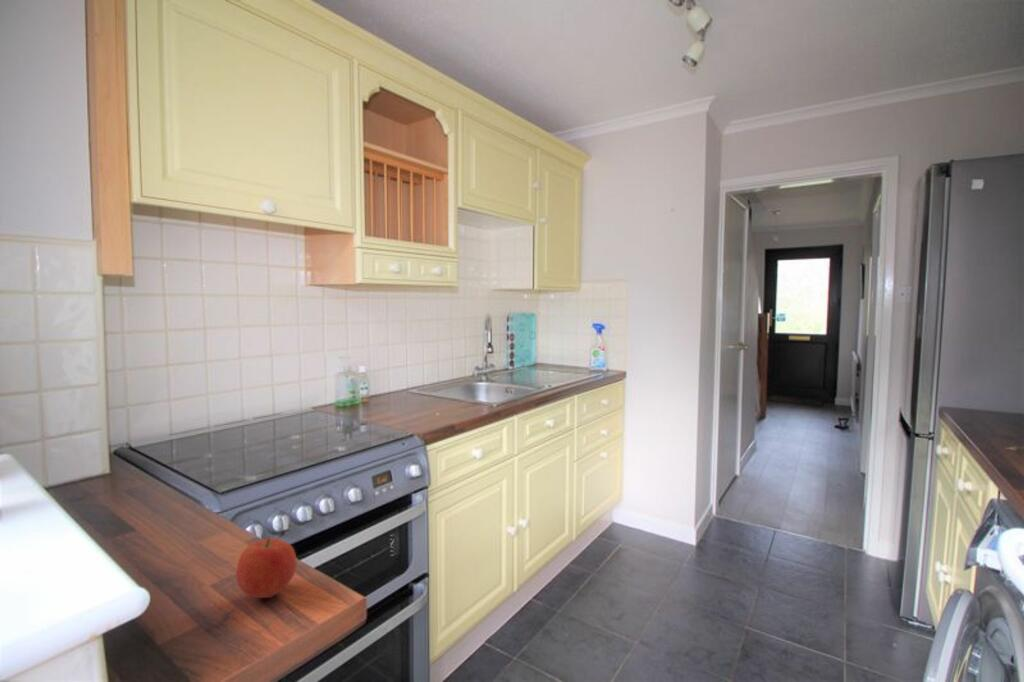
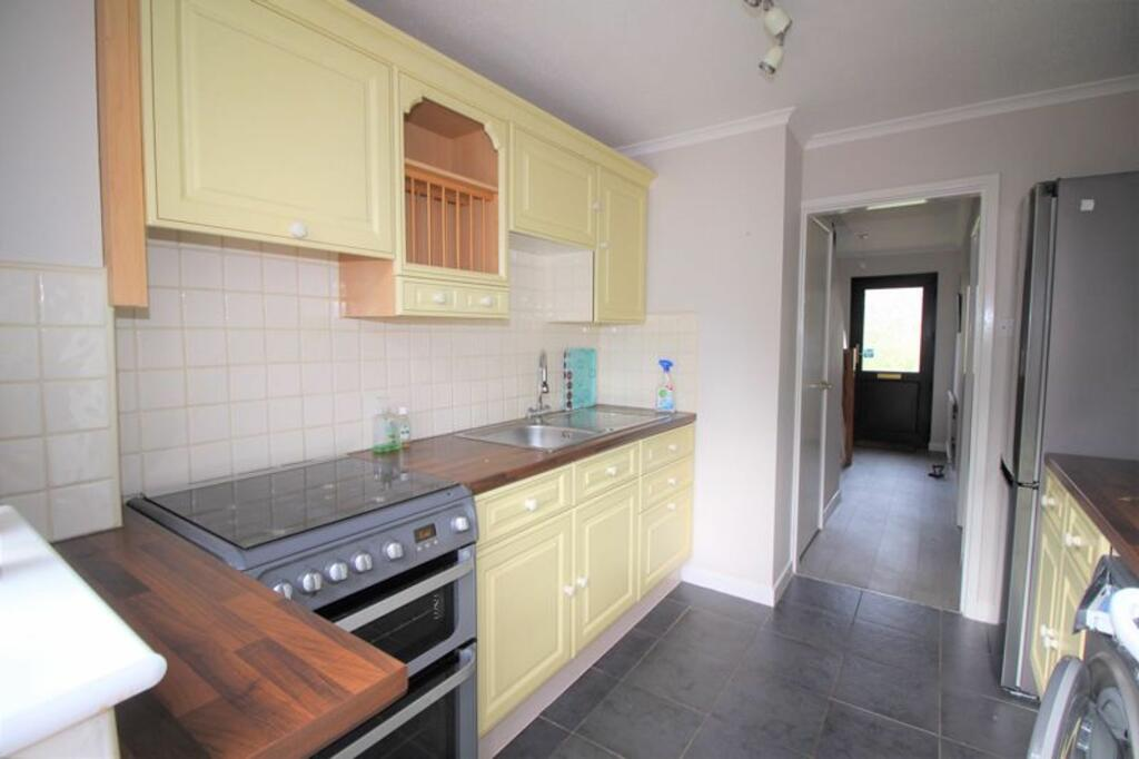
- apple [235,537,298,599]
